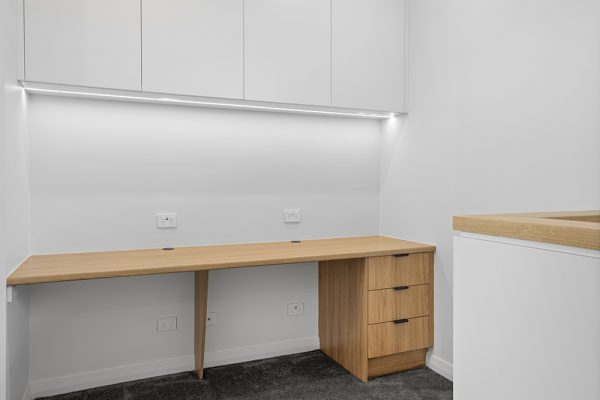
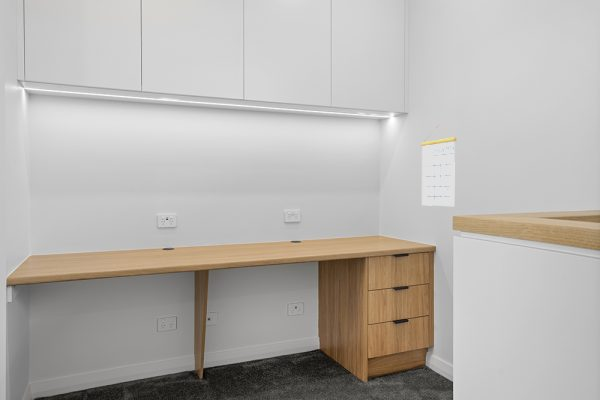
+ calendar [420,124,457,207]
